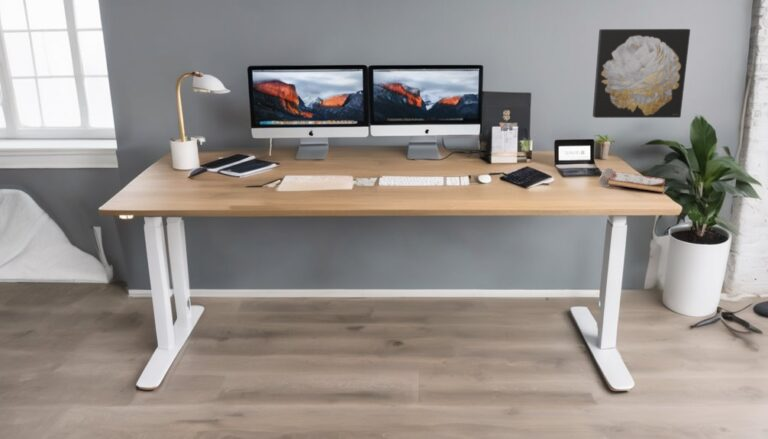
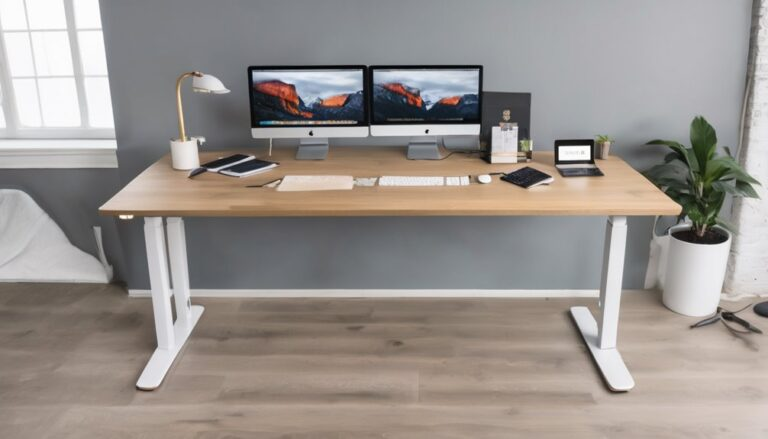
- diary [598,167,666,193]
- wall art [592,28,691,119]
